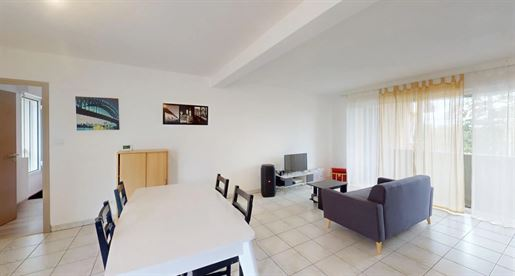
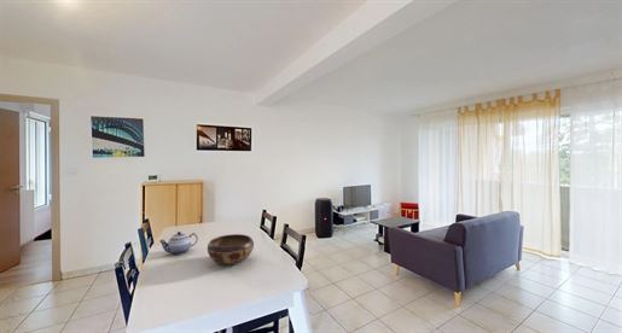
+ decorative bowl [207,233,255,267]
+ teapot [158,230,199,256]
